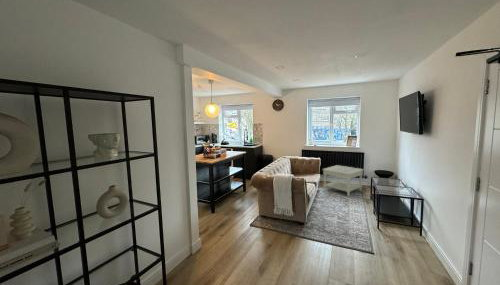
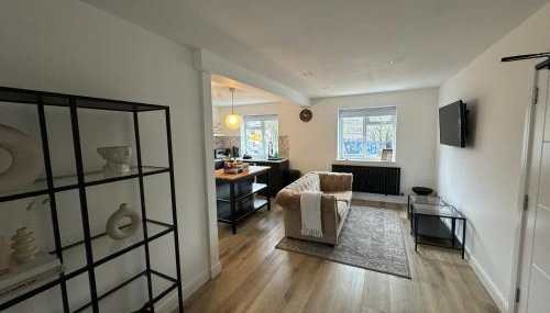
- side table [321,164,365,198]
